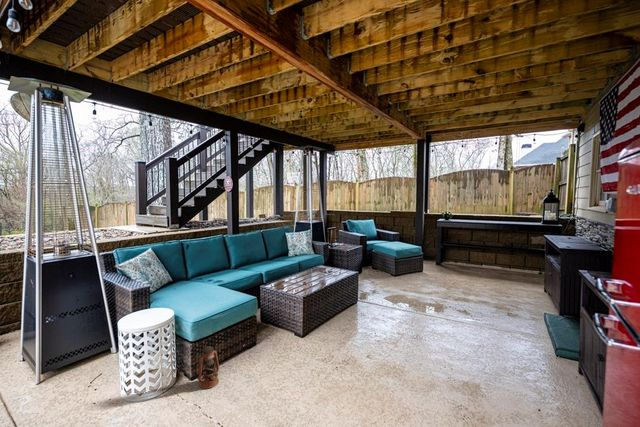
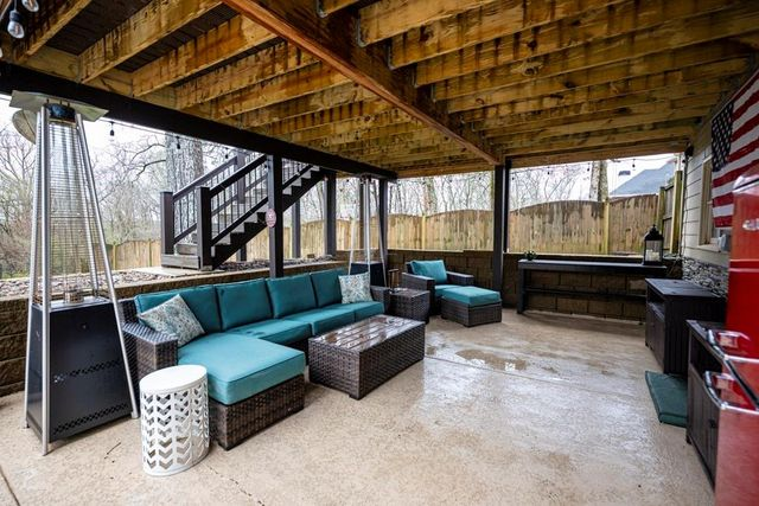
- lantern [196,343,220,390]
